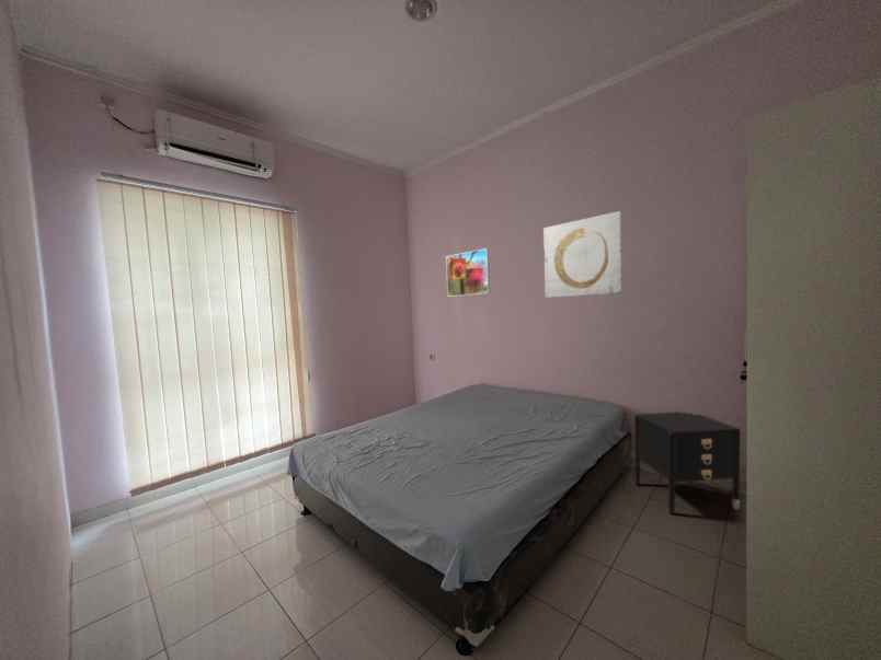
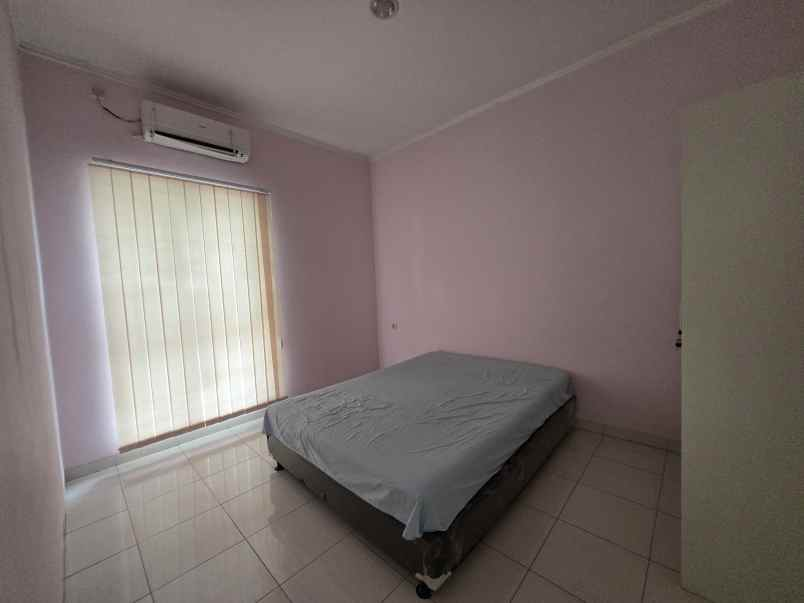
- nightstand [633,410,742,516]
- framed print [445,247,491,298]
- wall art [542,210,623,299]
